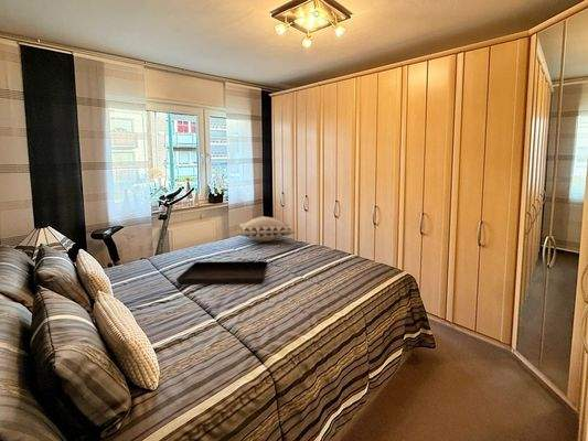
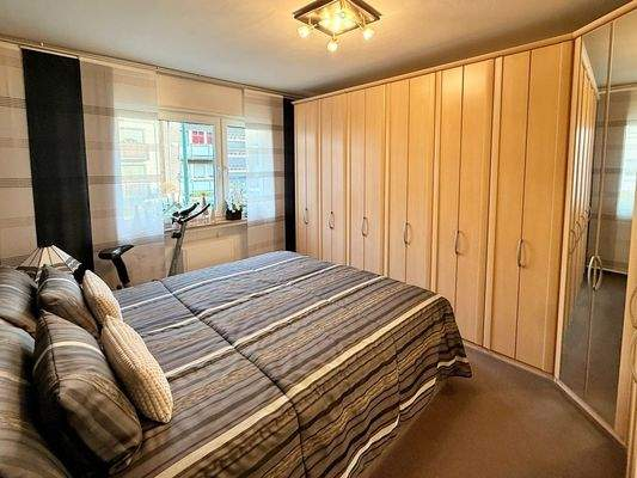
- decorative pillow [237,215,296,243]
- serving tray [175,260,269,284]
